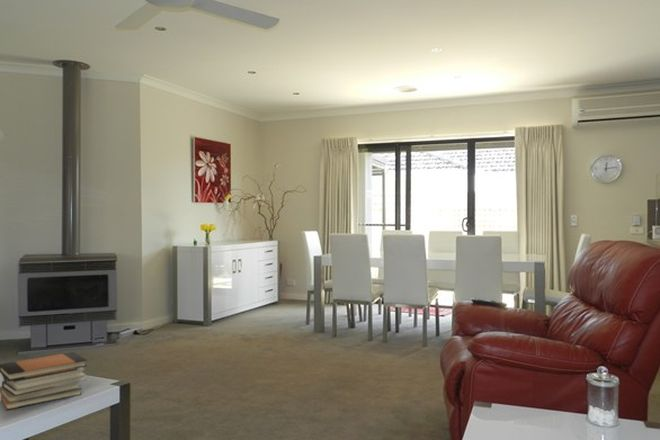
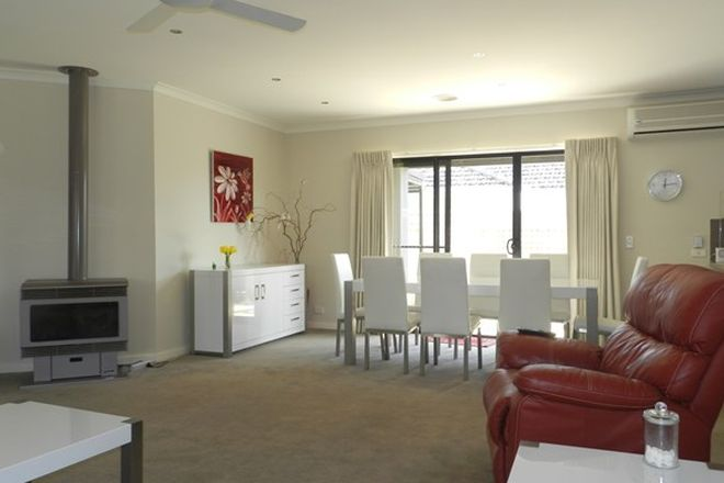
- book stack [0,351,88,411]
